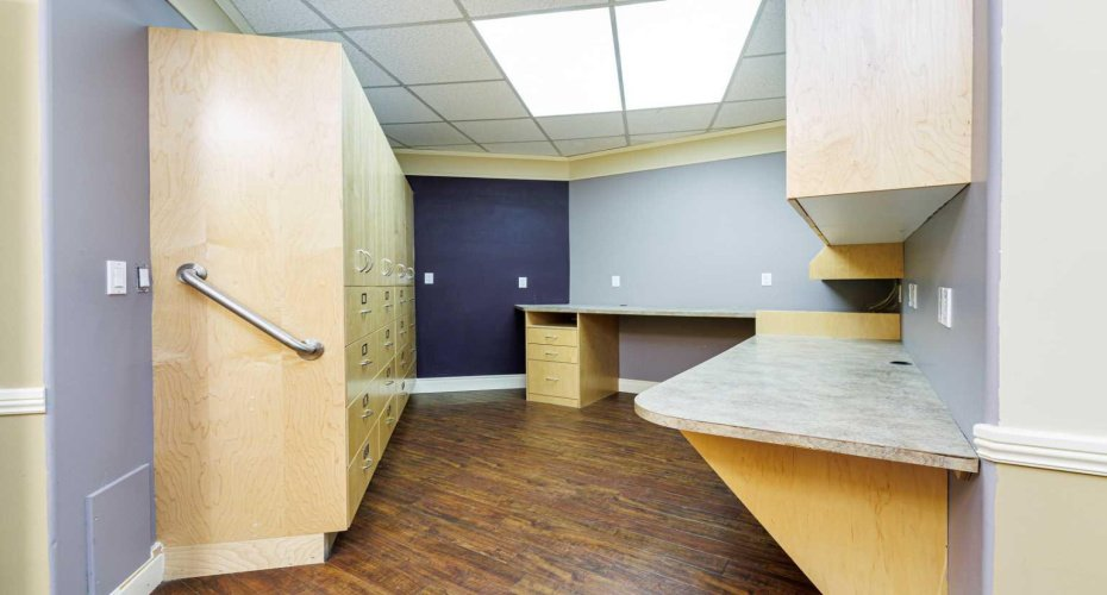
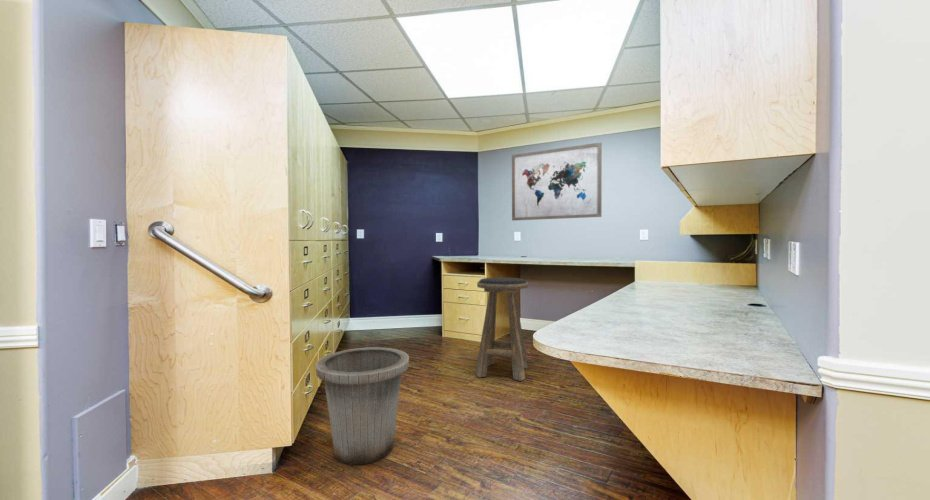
+ stool [475,277,529,382]
+ trash can [315,346,410,466]
+ wall art [511,142,602,222]
